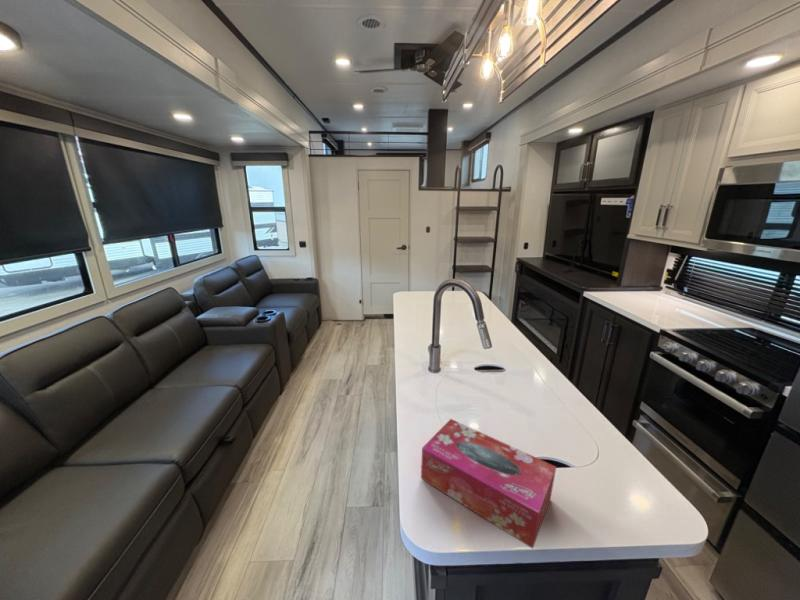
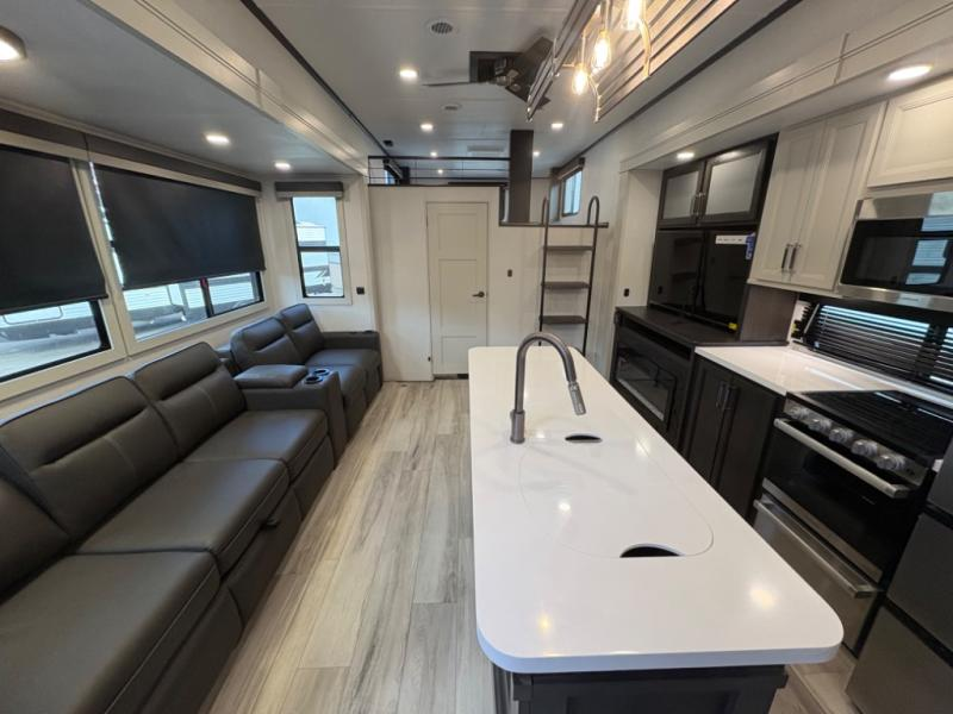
- tissue box [420,418,557,549]
